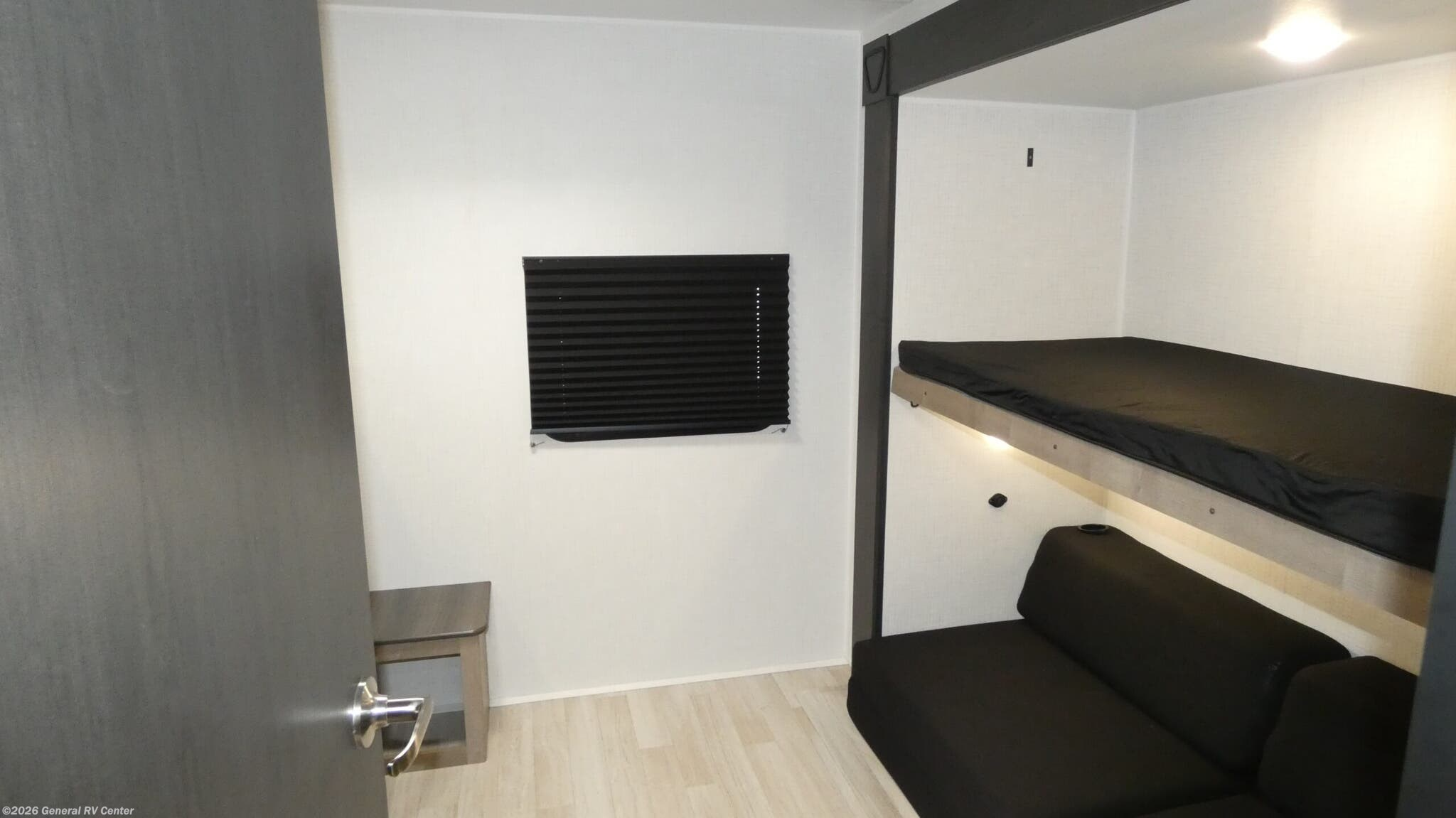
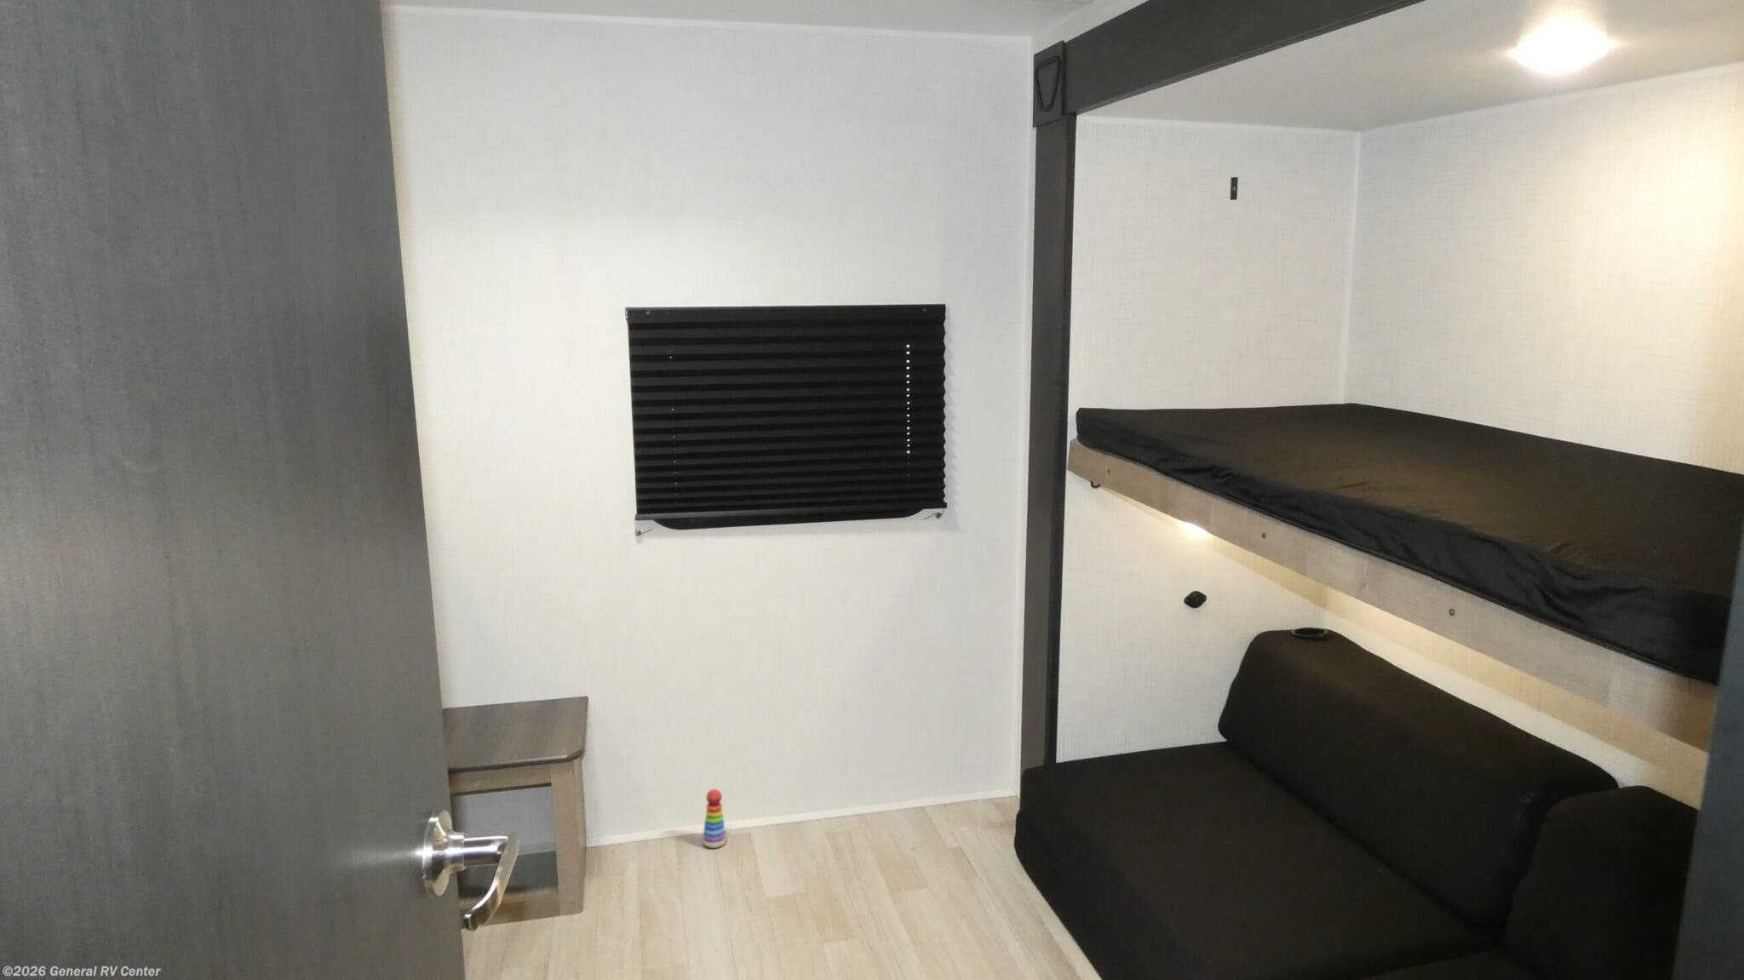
+ stacking toy [702,788,727,849]
